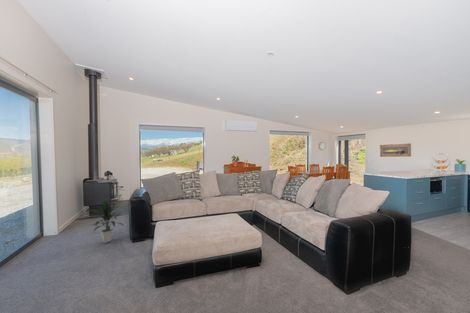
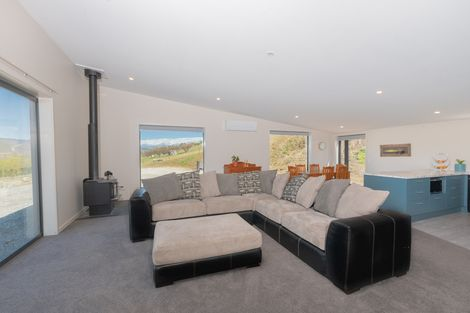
- indoor plant [89,198,127,244]
